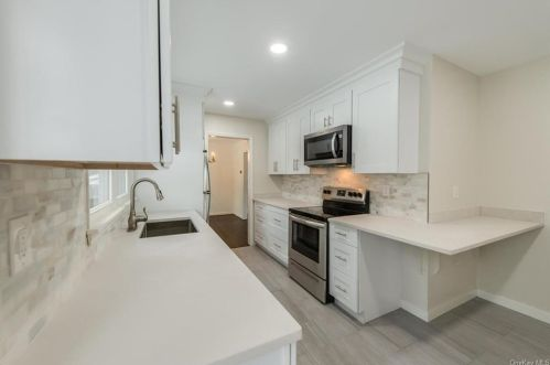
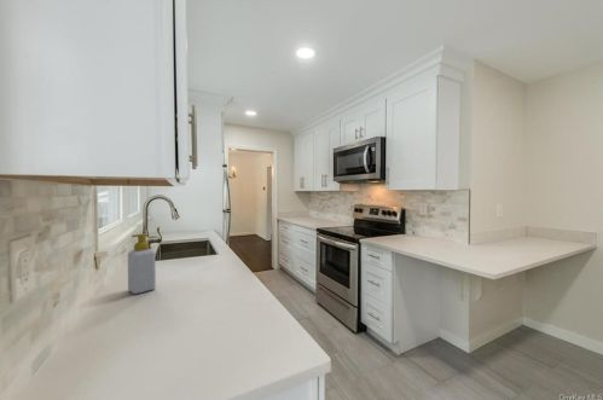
+ soap bottle [127,233,157,295]
